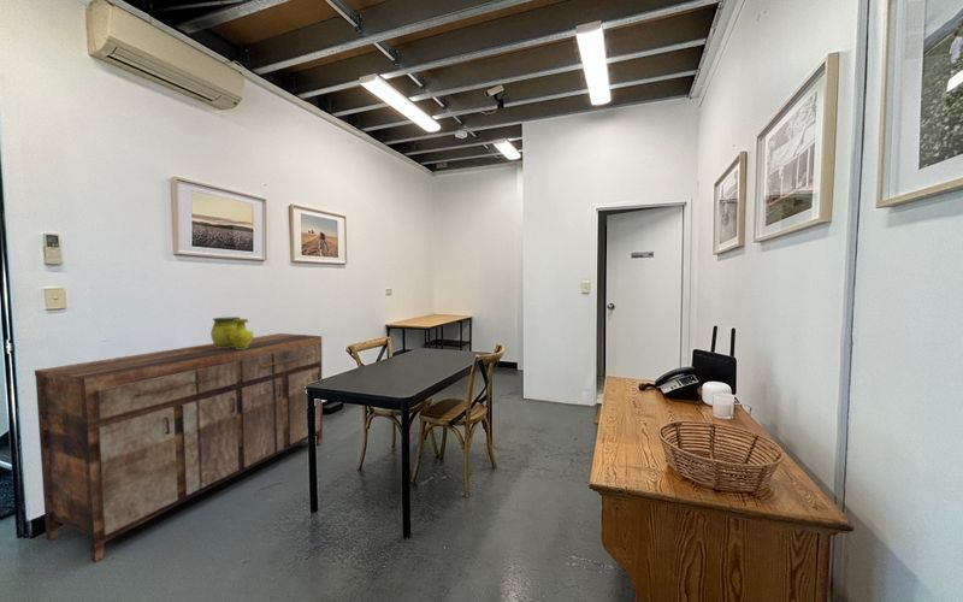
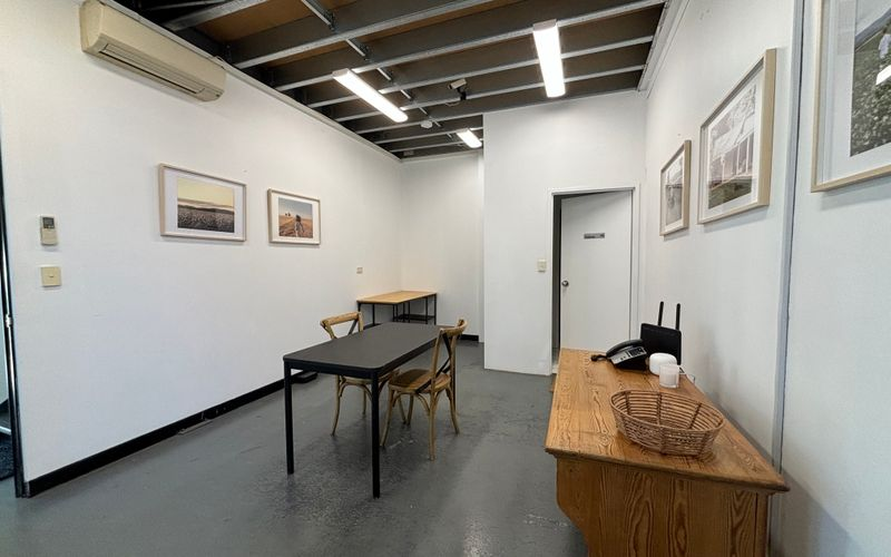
- decorative vase [209,315,254,349]
- sideboard [34,332,324,565]
